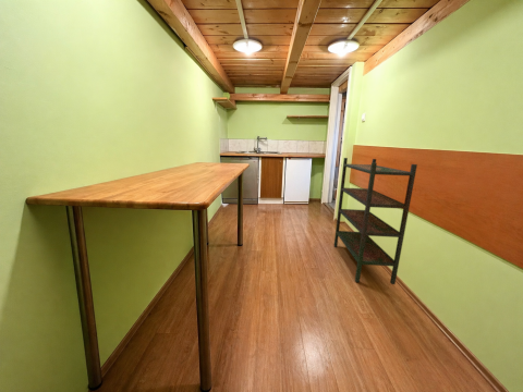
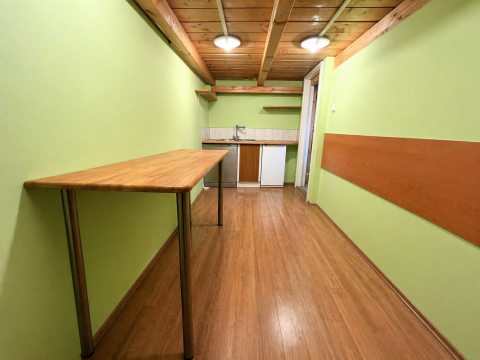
- bookshelf [333,157,418,285]
